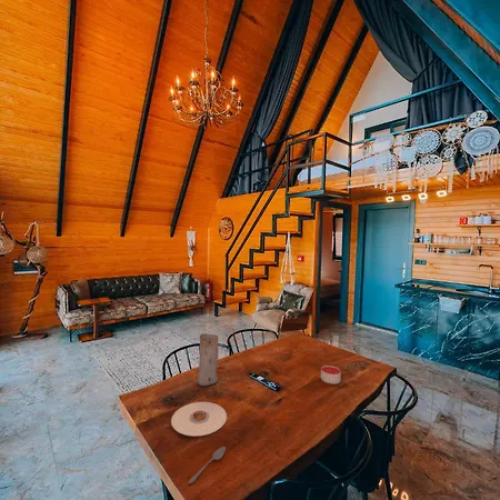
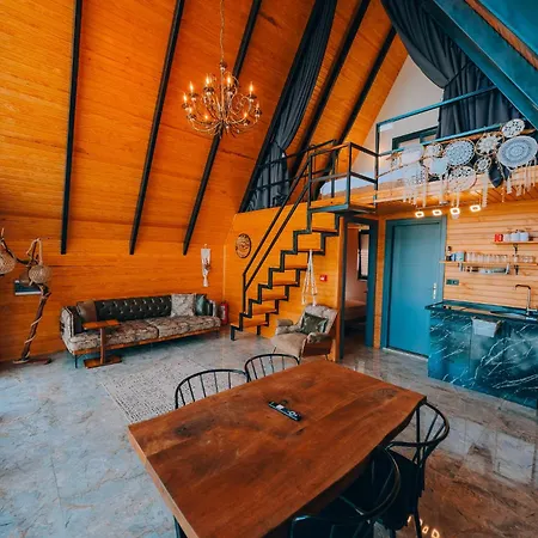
- spoon [188,446,227,484]
- vase [197,333,220,388]
- candle [320,364,342,386]
- plate [170,401,228,437]
